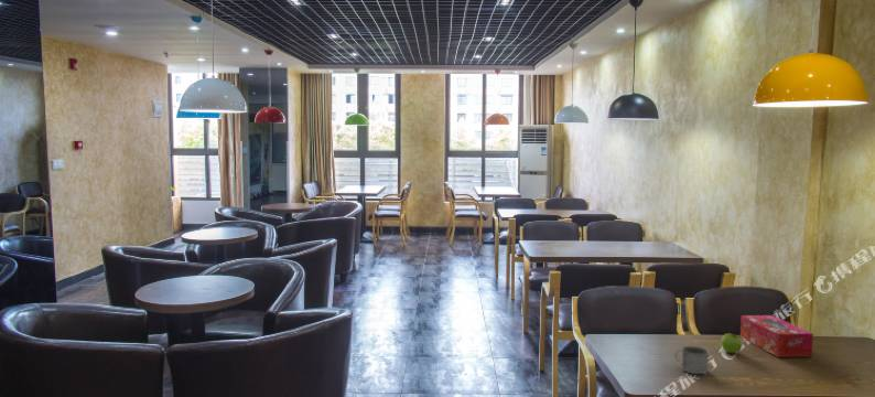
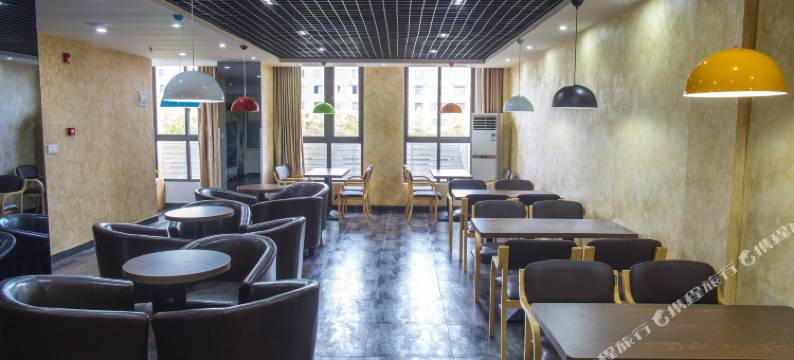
- tissue box [739,314,814,358]
- fruit [720,332,744,354]
- mug [673,345,711,375]
